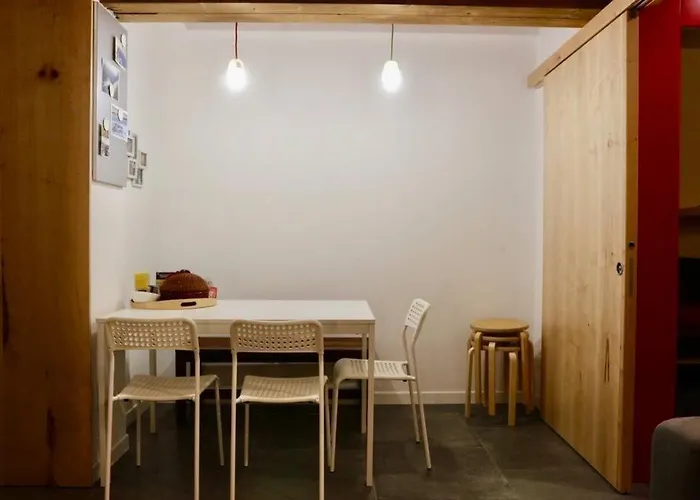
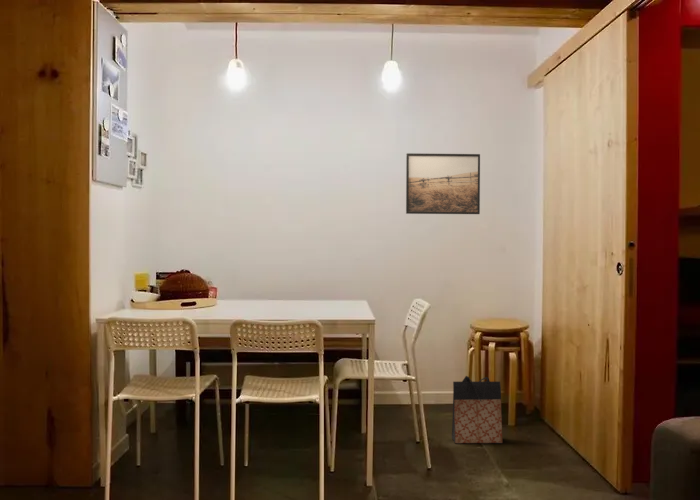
+ bag [451,375,504,444]
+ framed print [405,152,481,215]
